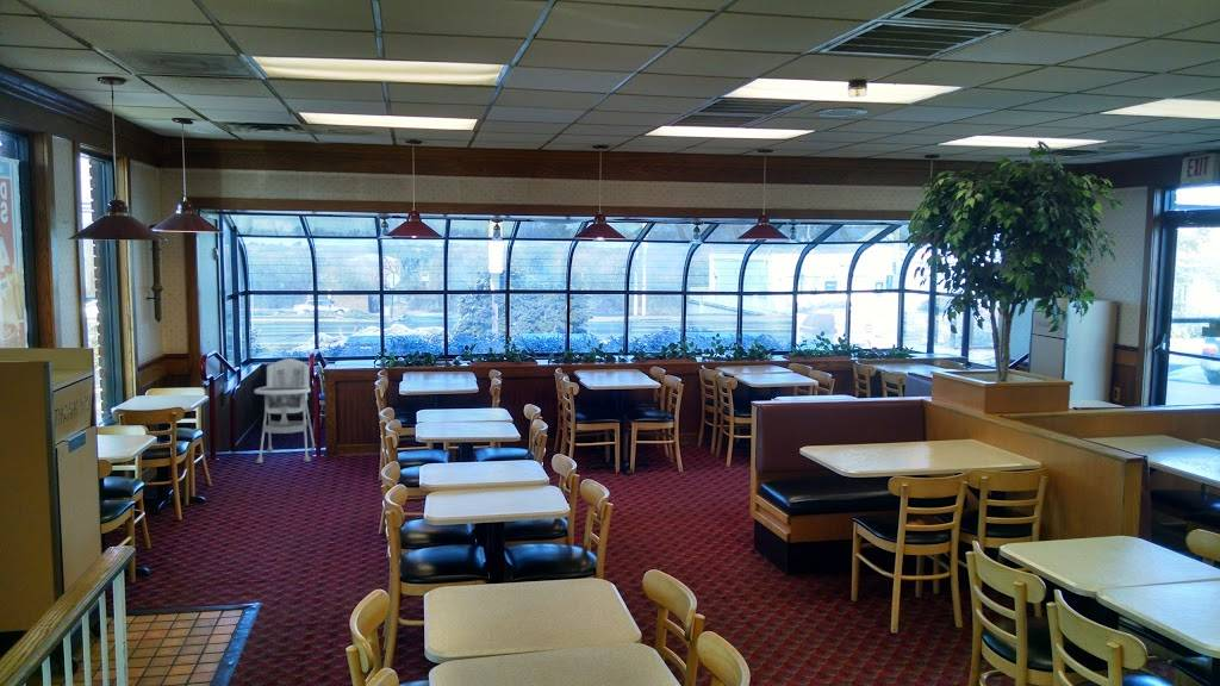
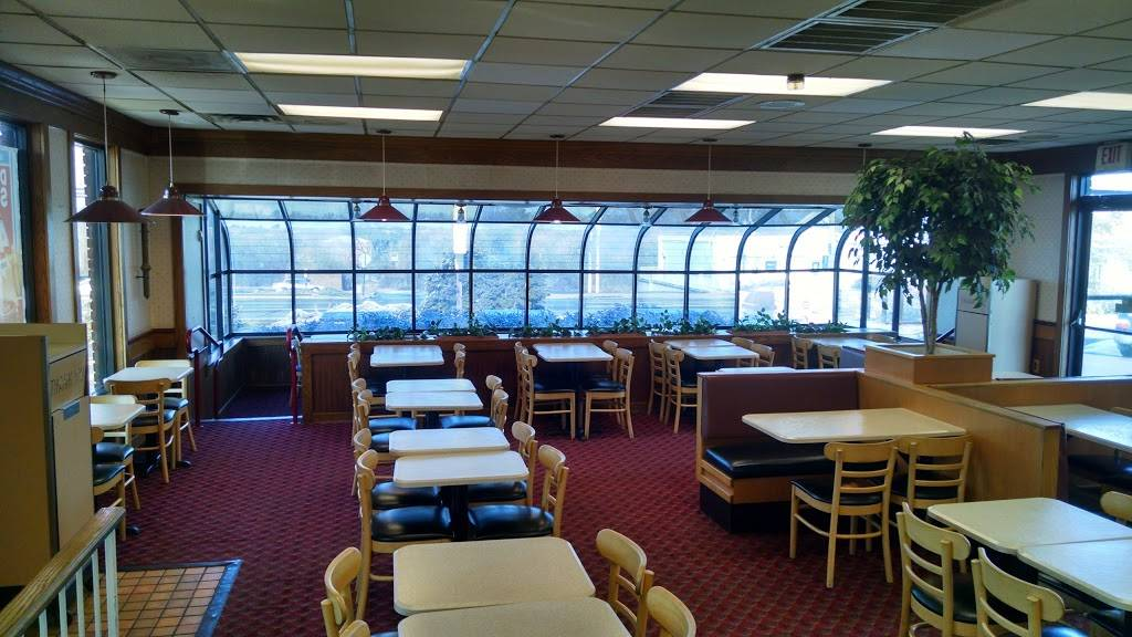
- high chair [253,357,316,464]
